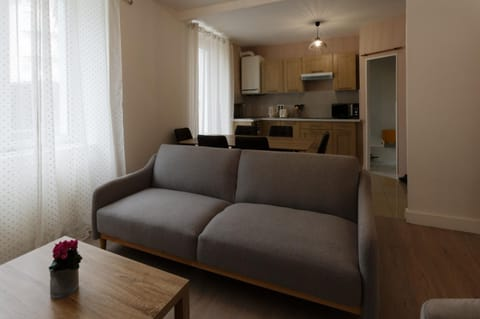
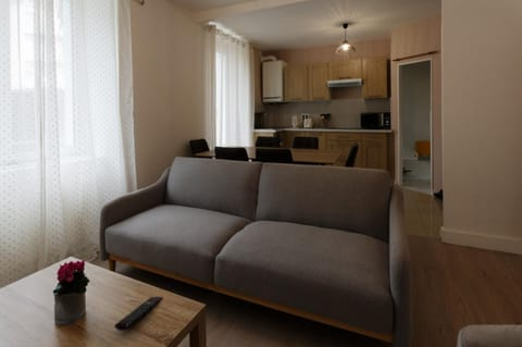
+ remote control [114,296,164,332]
